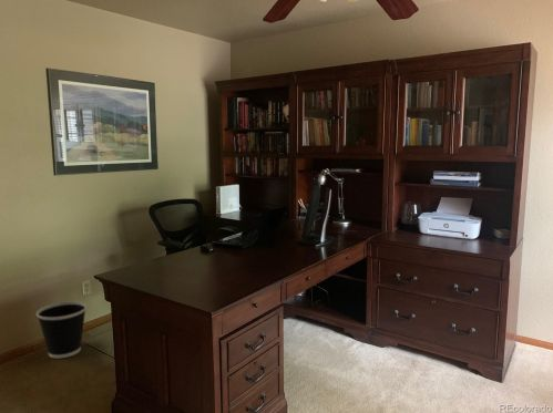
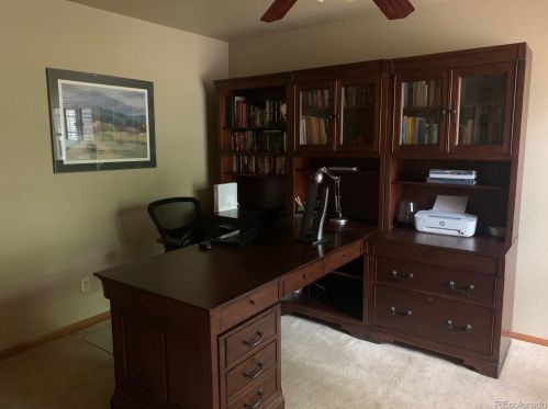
- wastebasket [35,300,88,360]
